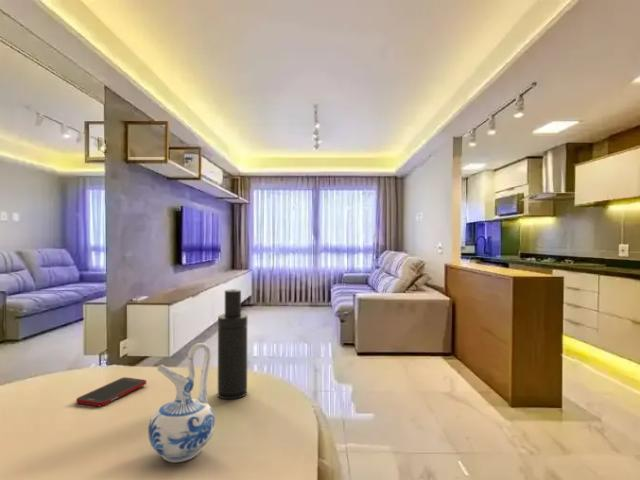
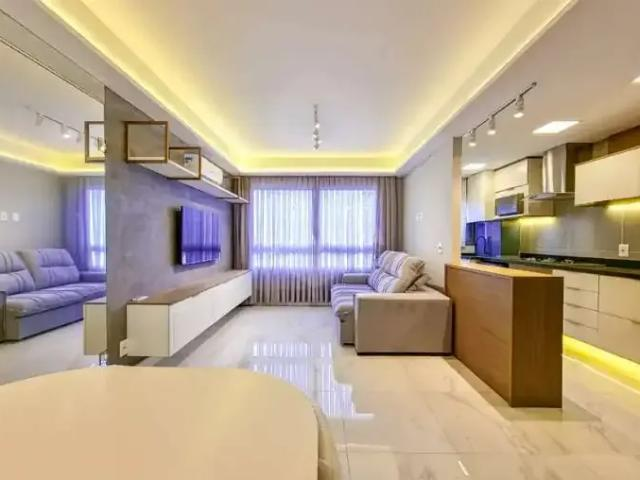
- ceramic pitcher [147,342,216,463]
- atomizer [217,288,248,400]
- cell phone [75,376,147,407]
